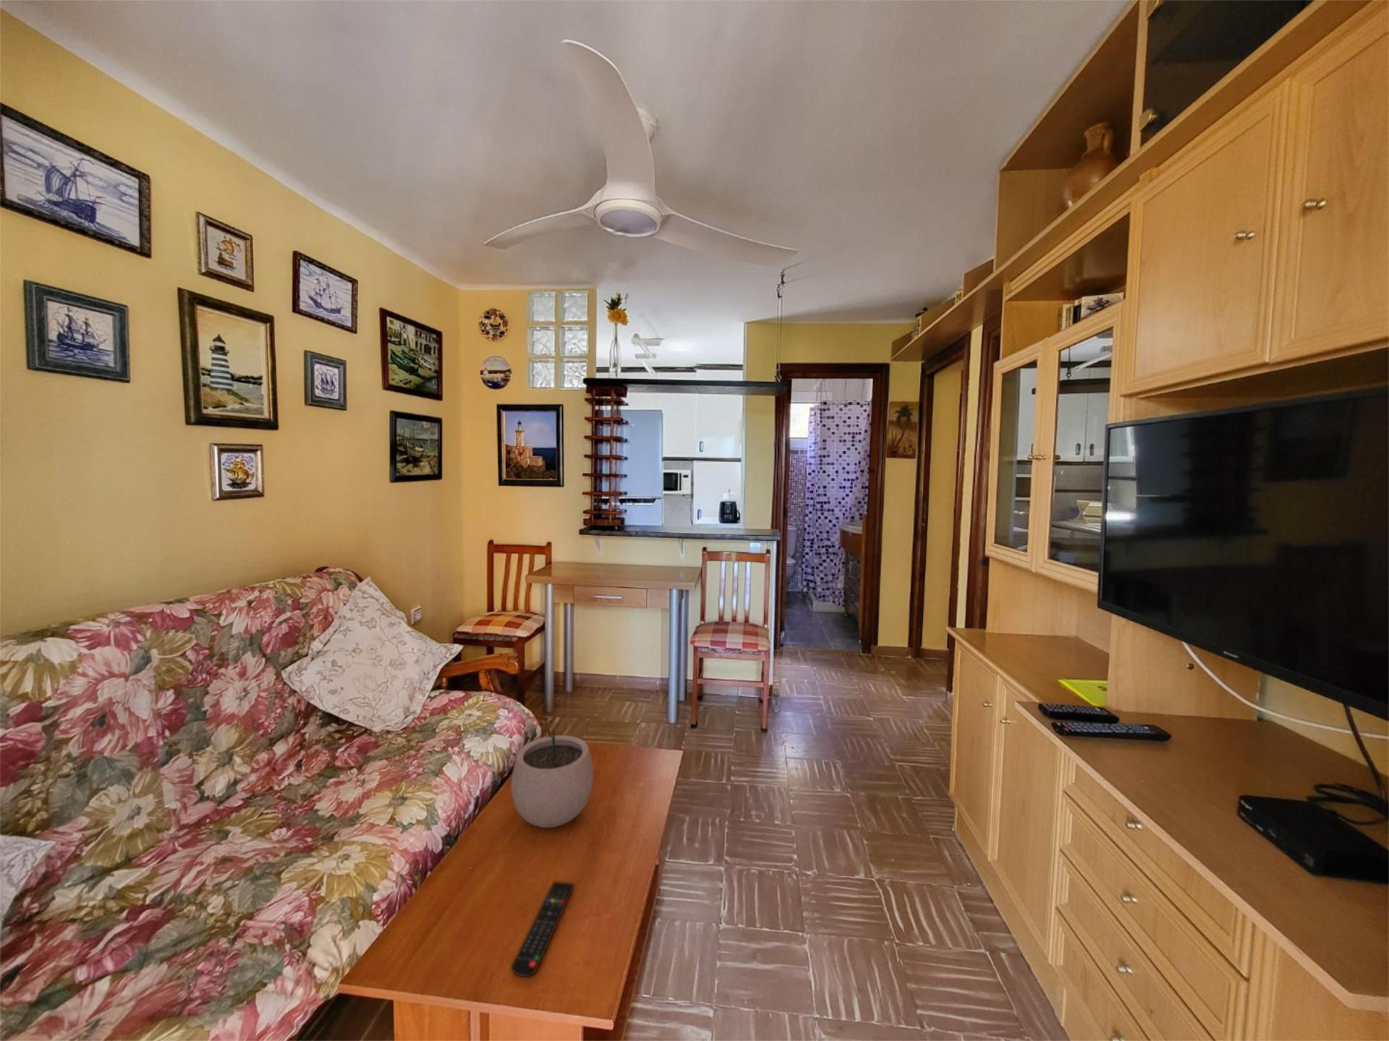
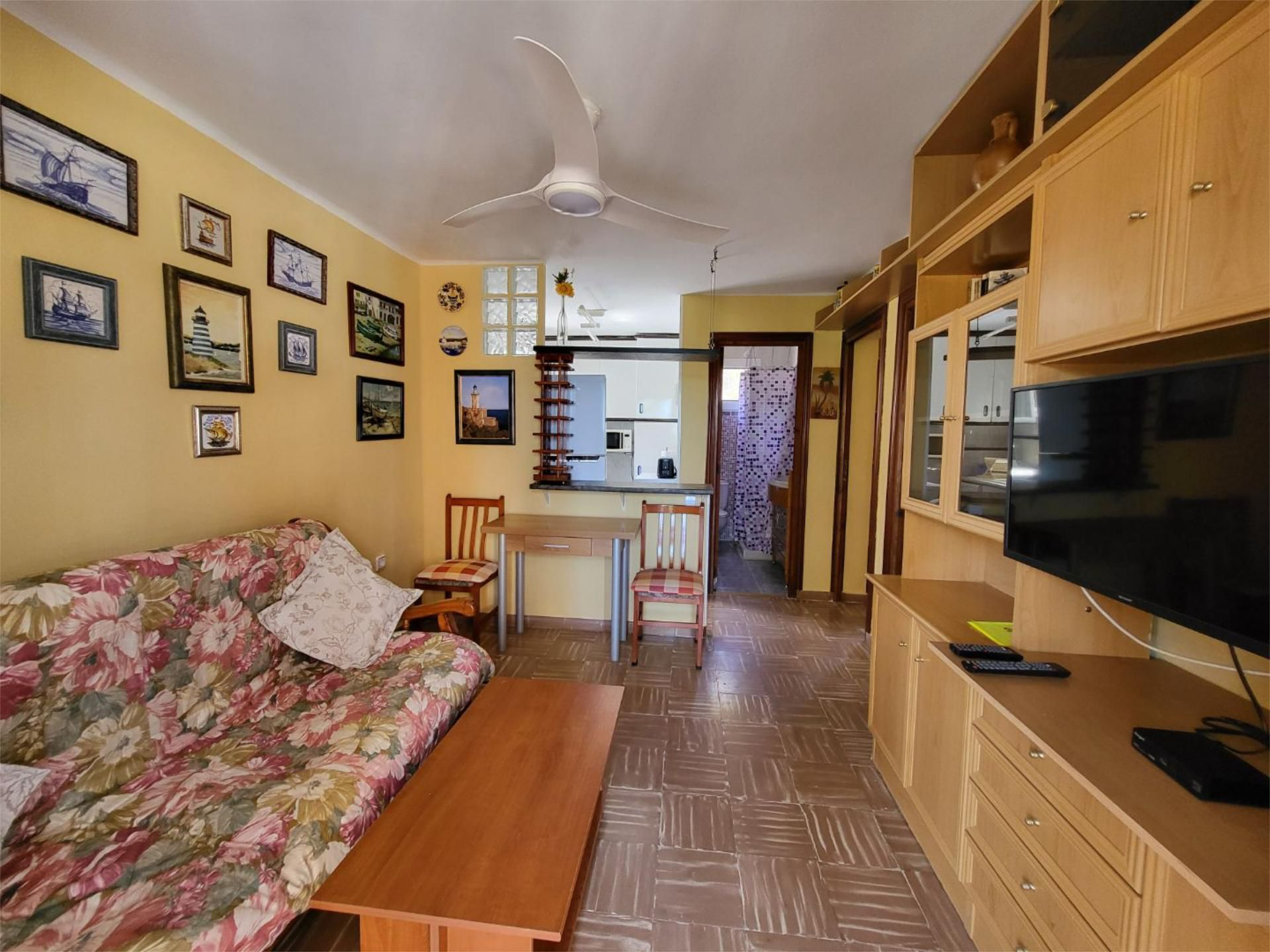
- remote control [510,880,575,978]
- plant pot [510,721,594,829]
